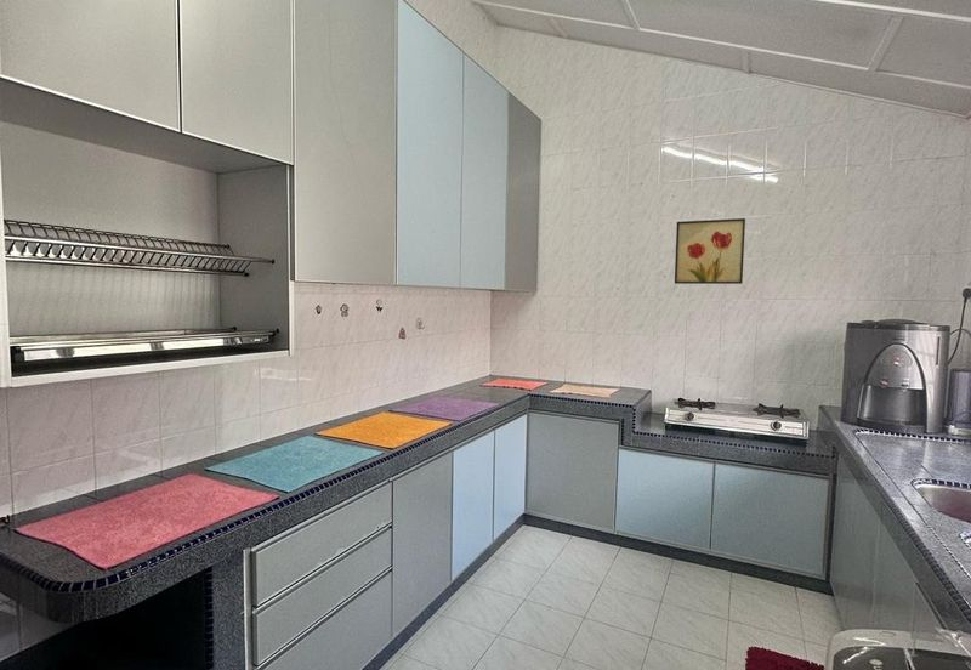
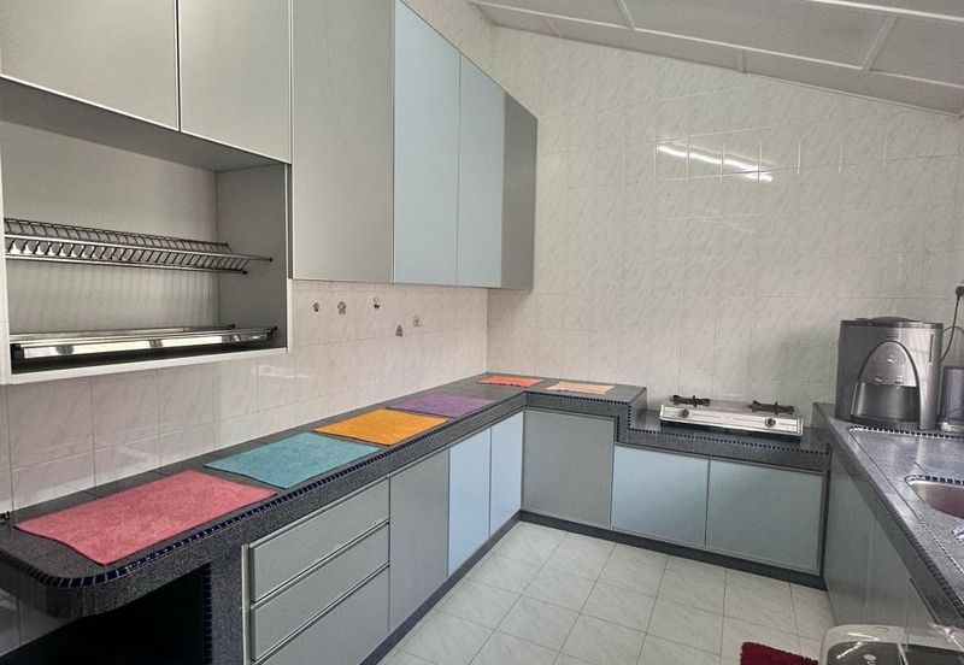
- wall art [674,217,746,285]
